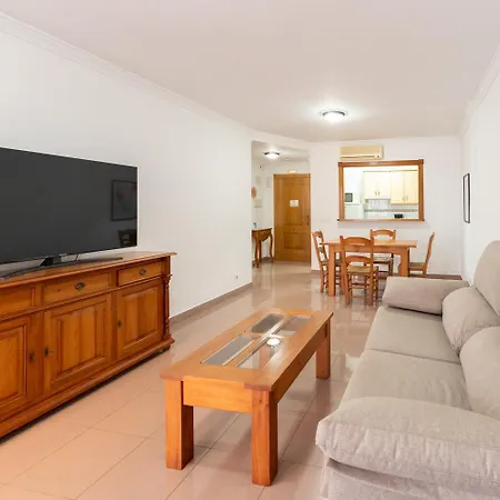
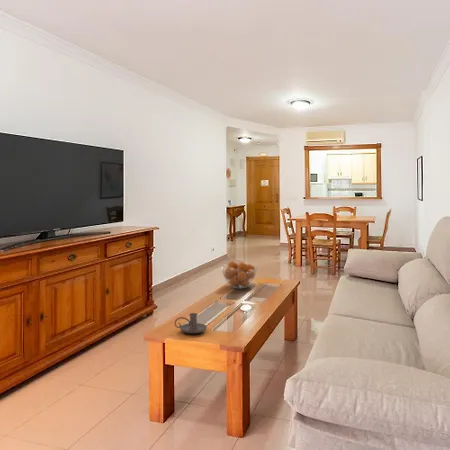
+ fruit basket [221,260,258,289]
+ candle holder [174,312,208,334]
